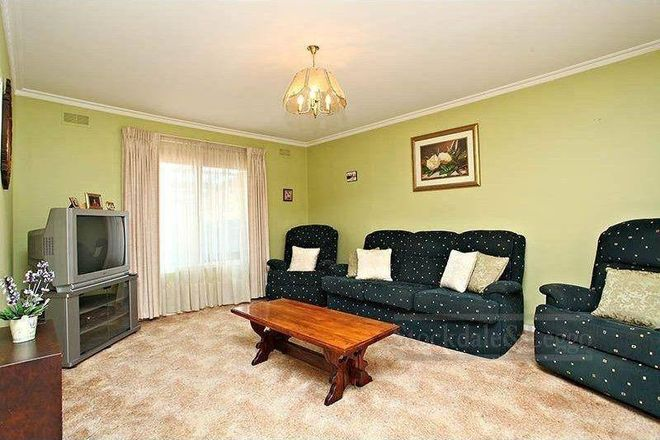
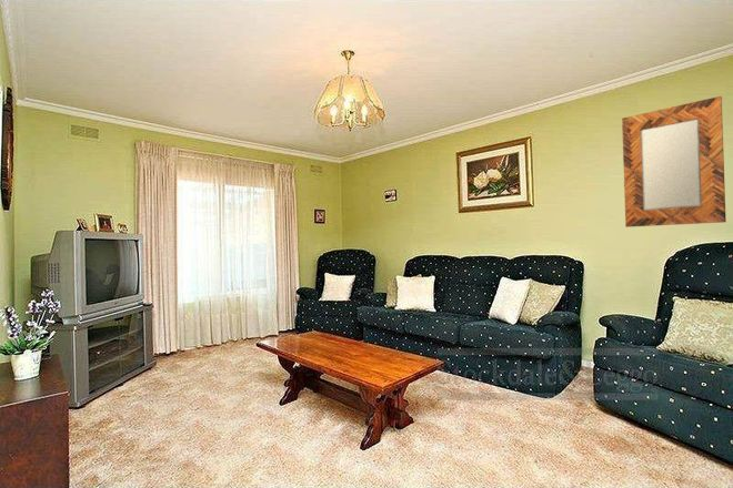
+ home mirror [621,95,727,228]
